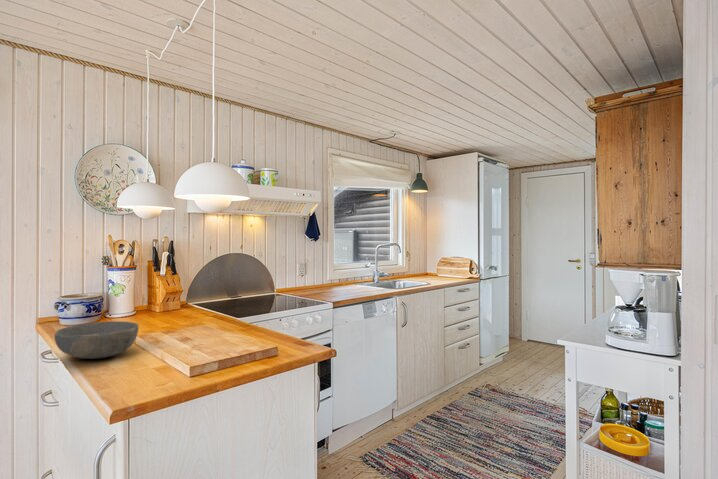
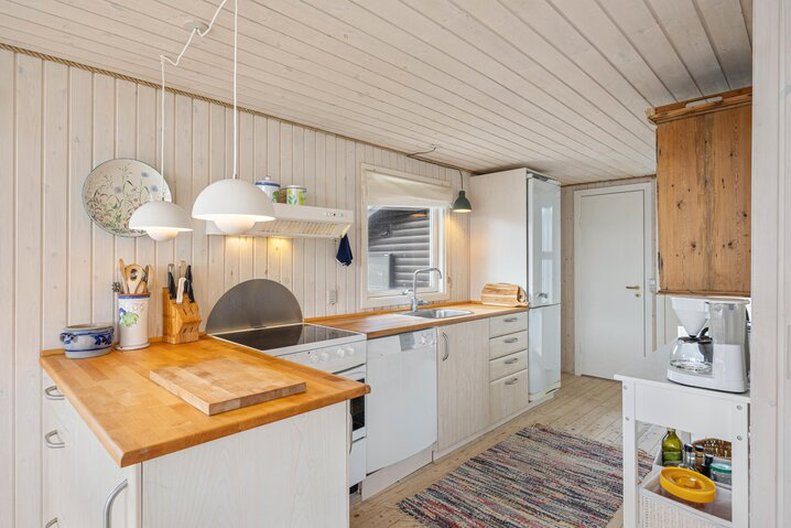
- bowl [54,320,139,360]
